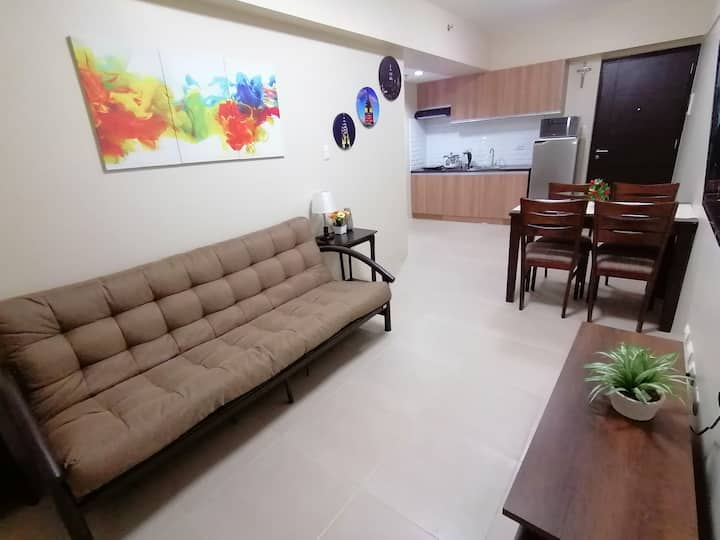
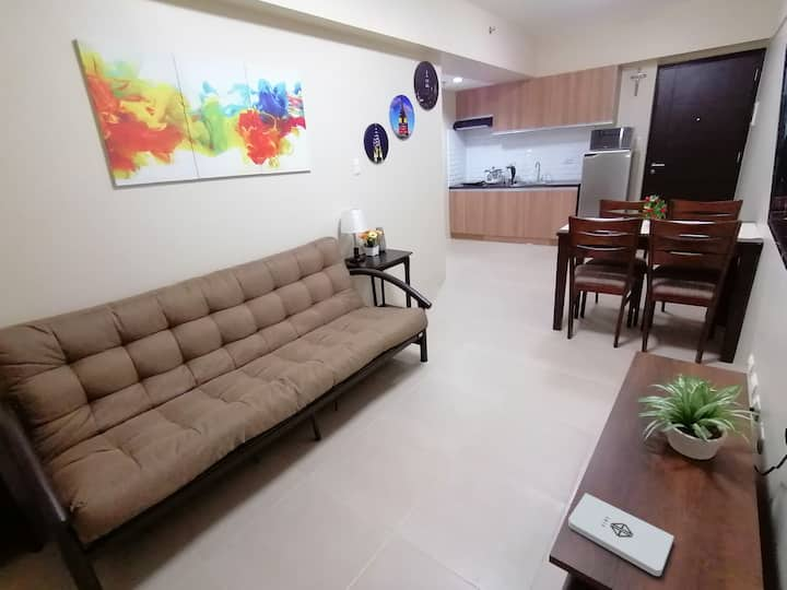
+ notepad [567,492,676,577]
